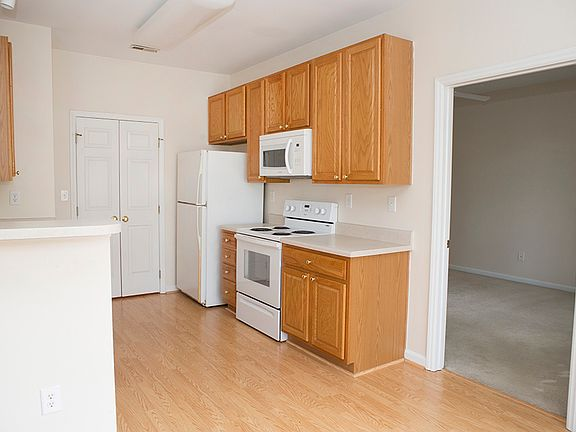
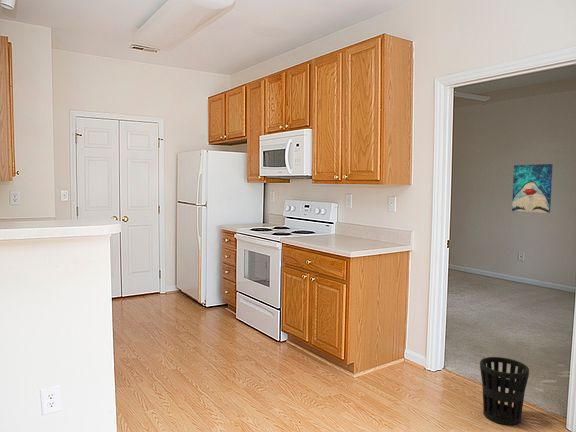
+ wastebasket [479,356,530,426]
+ wall art [511,163,554,214]
